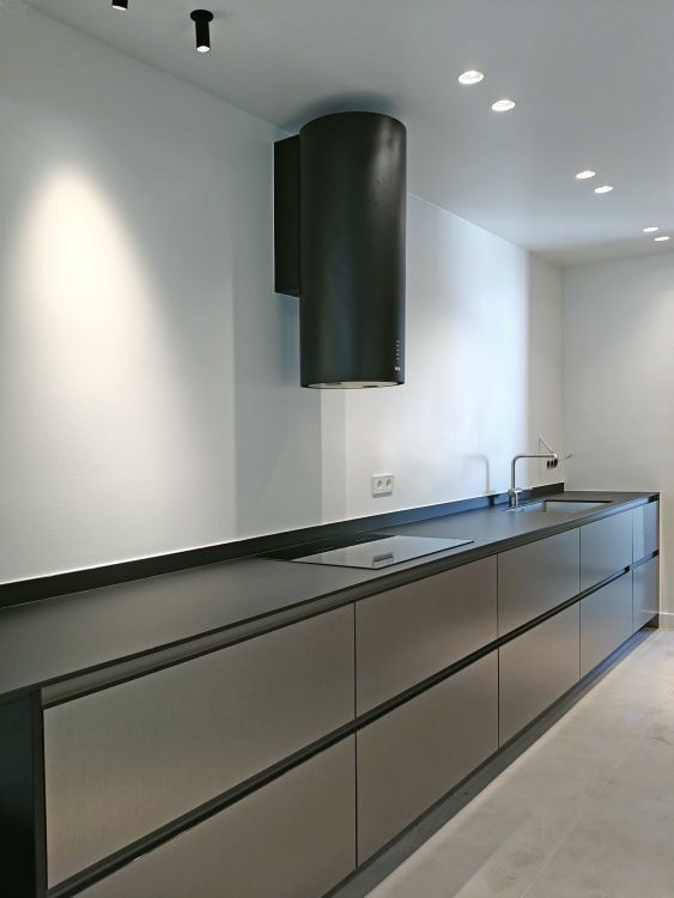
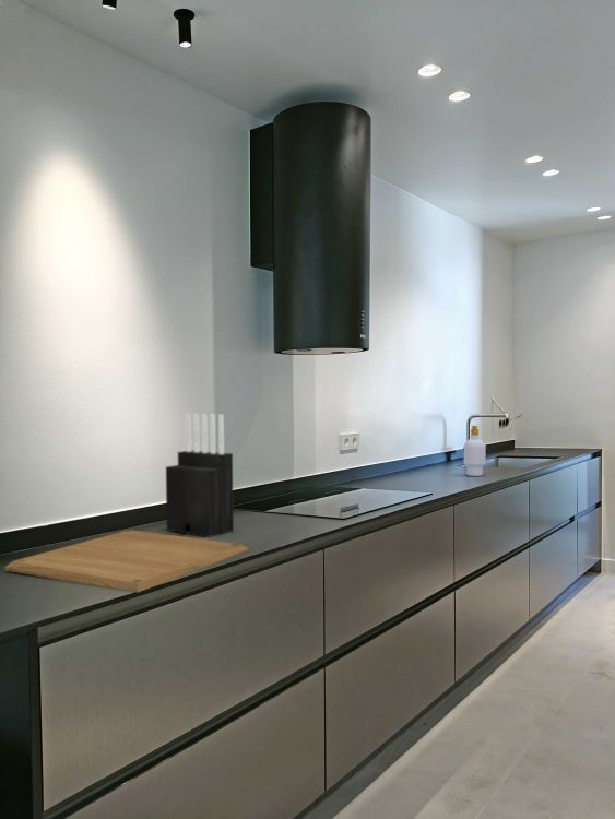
+ chopping board [3,529,250,593]
+ knife block [165,413,235,538]
+ soap bottle [463,425,487,477]
